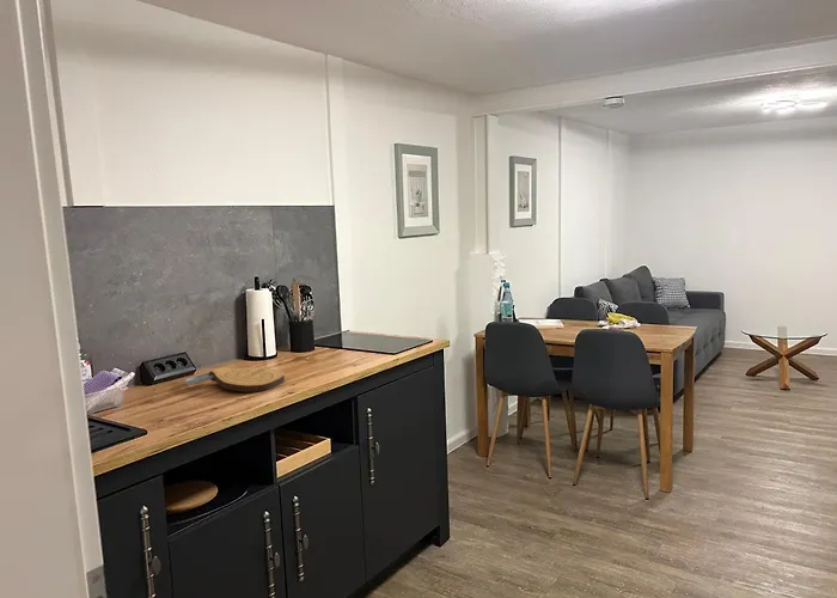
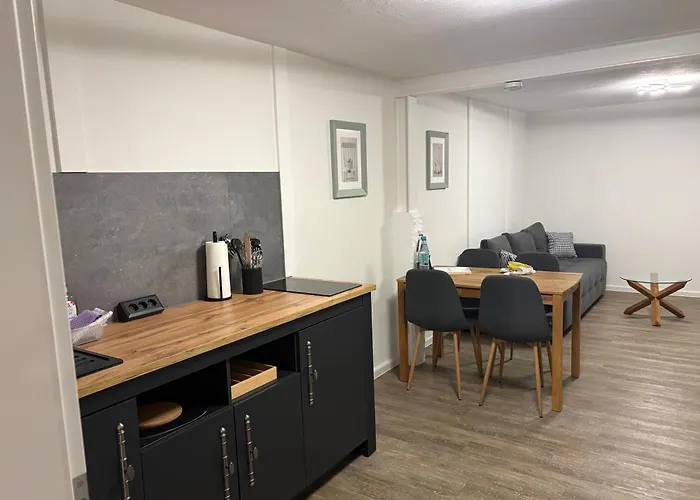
- key chain [184,366,286,392]
